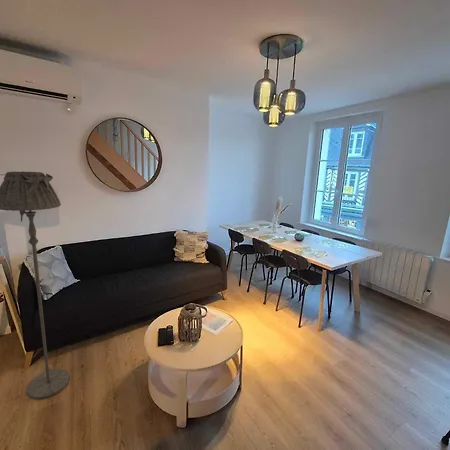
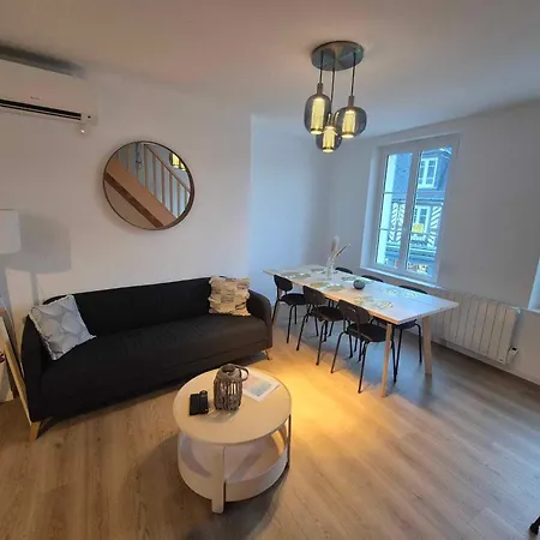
- floor lamp [0,170,70,400]
